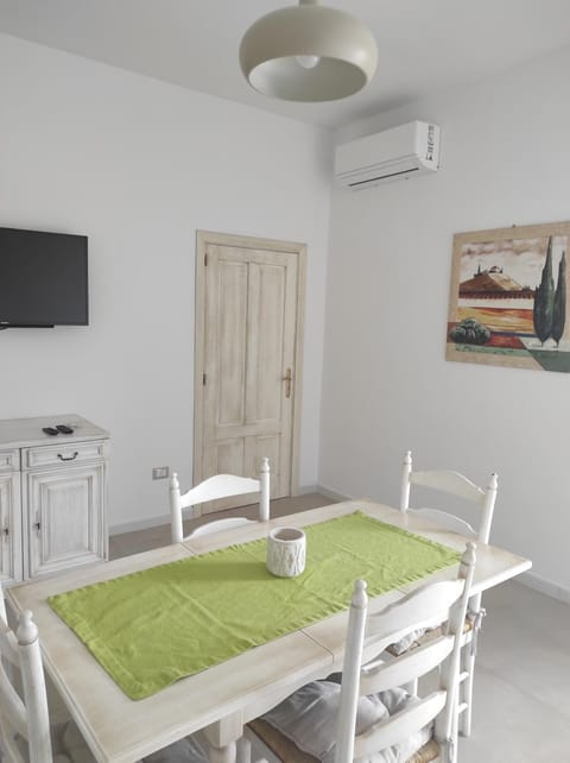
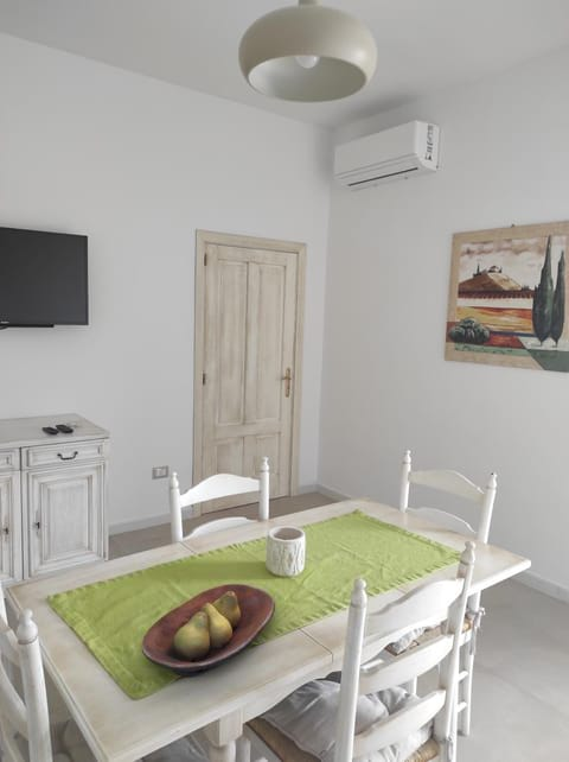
+ fruit bowl [141,583,276,678]
